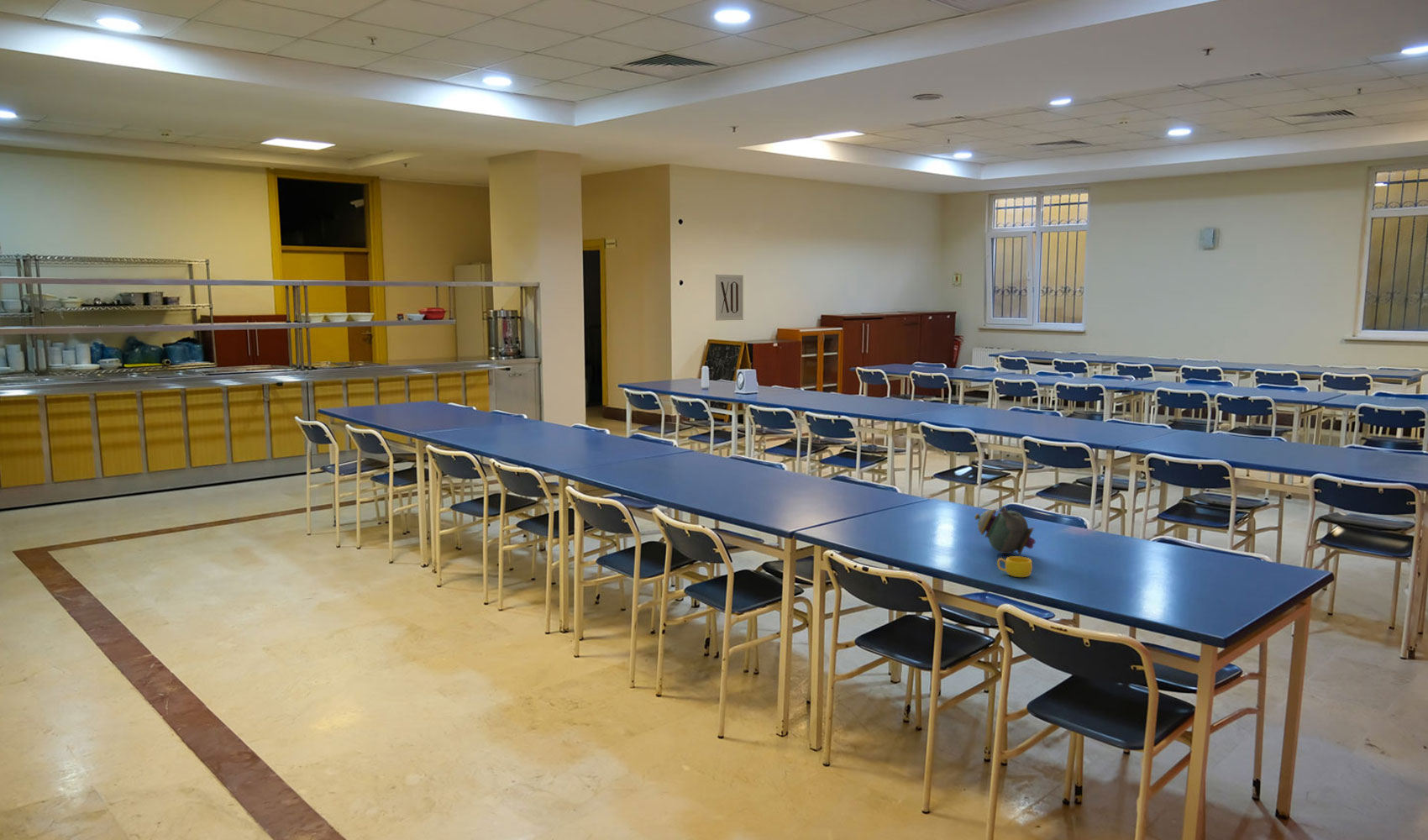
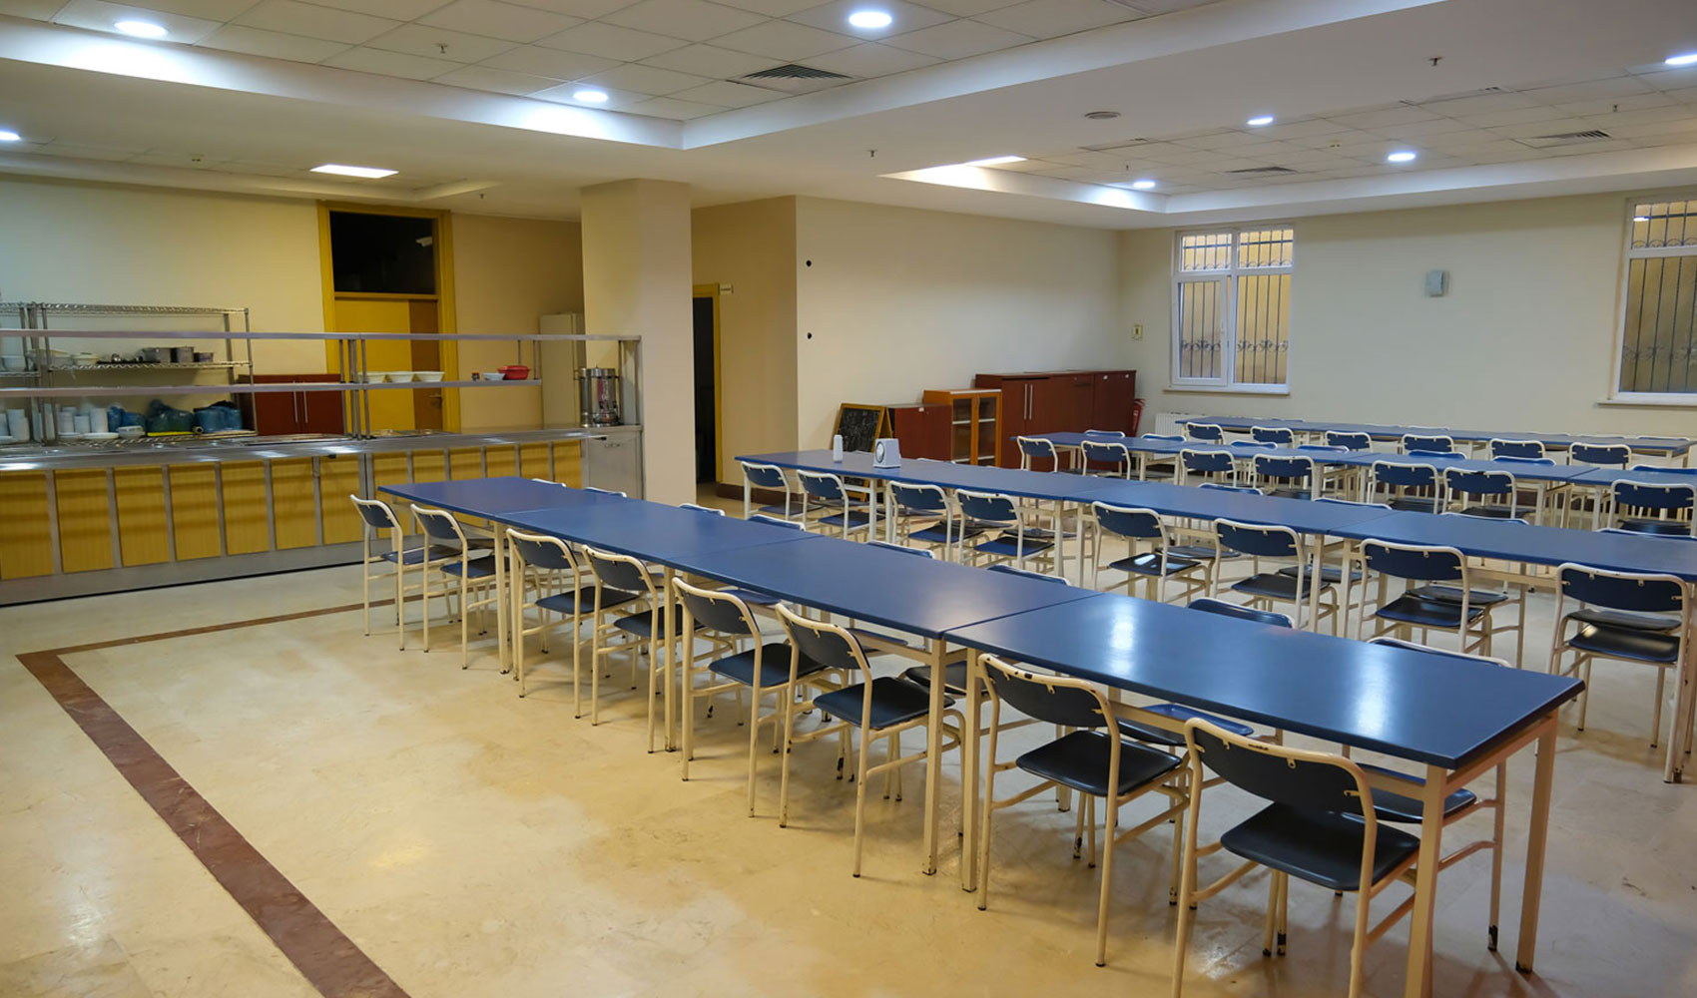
- teapot [974,507,1037,556]
- wall art [715,274,744,322]
- cup [996,555,1033,578]
